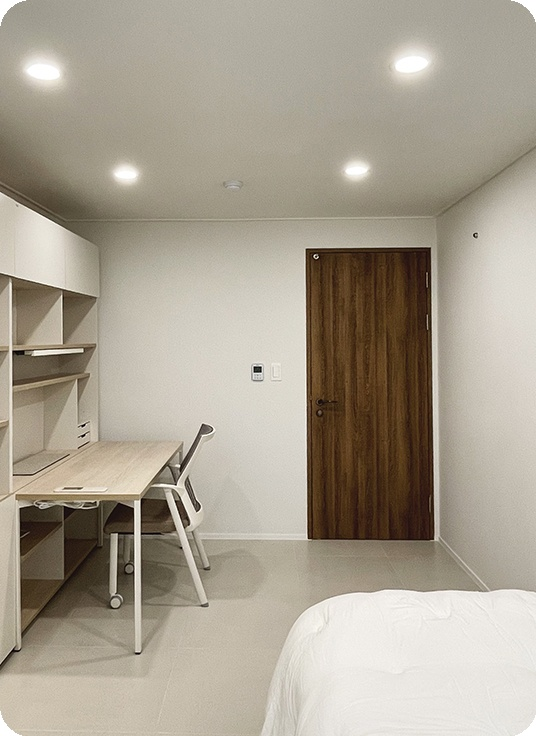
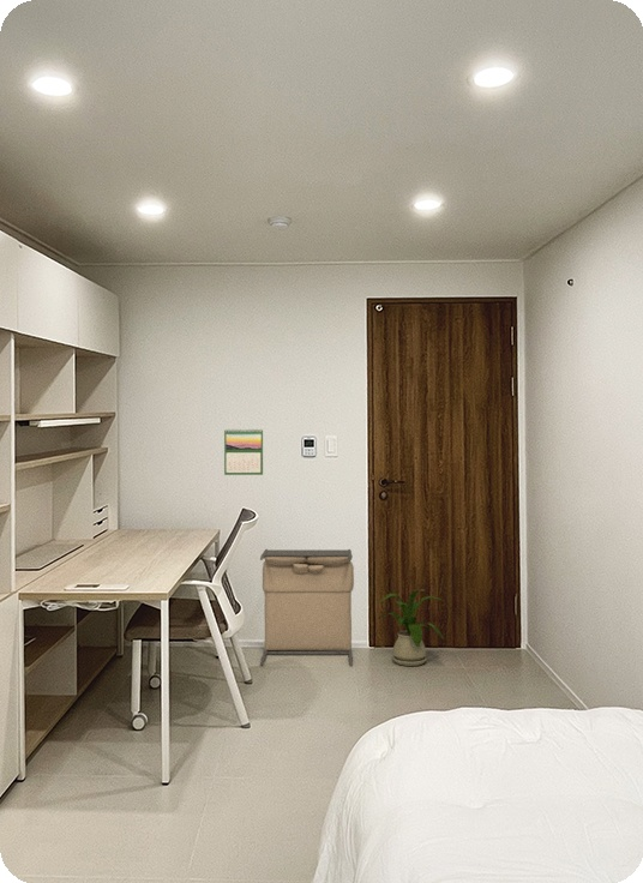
+ house plant [375,588,446,667]
+ laundry hamper [259,548,355,666]
+ calendar [223,427,264,476]
